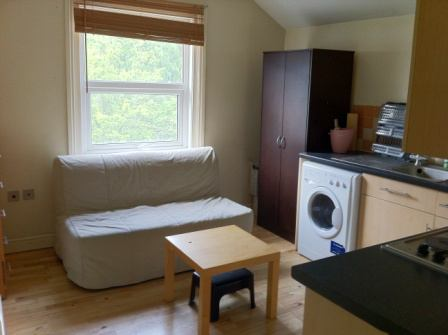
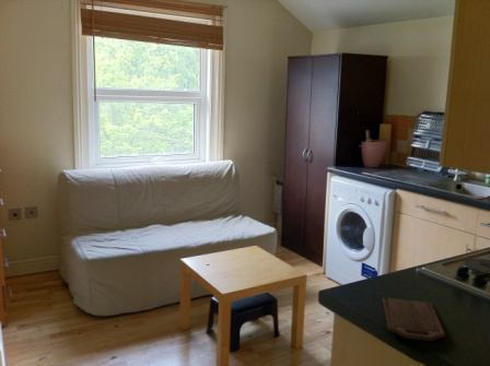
+ cutting board [382,296,446,342]
